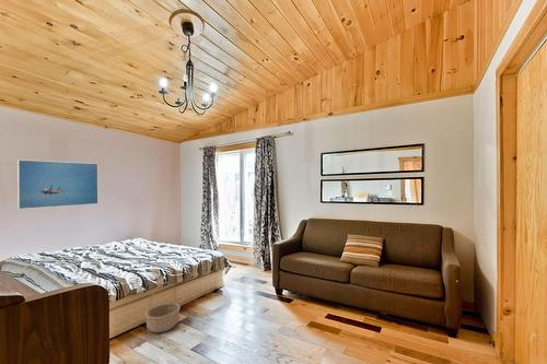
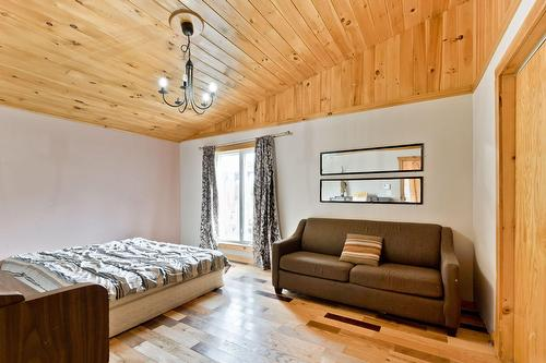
- basket [144,281,182,333]
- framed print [16,158,100,210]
